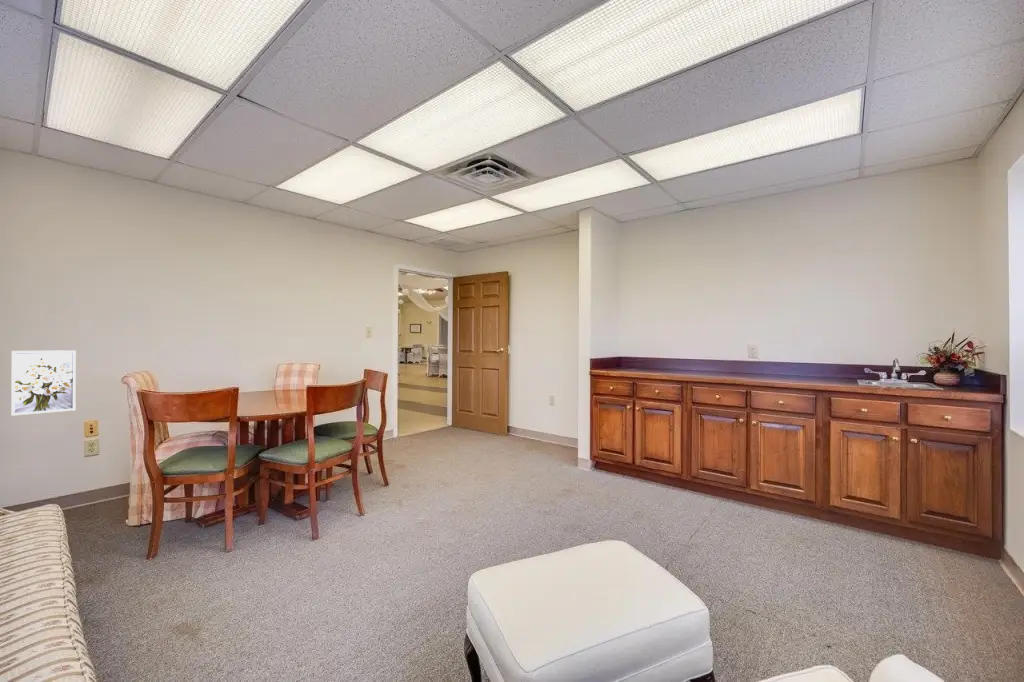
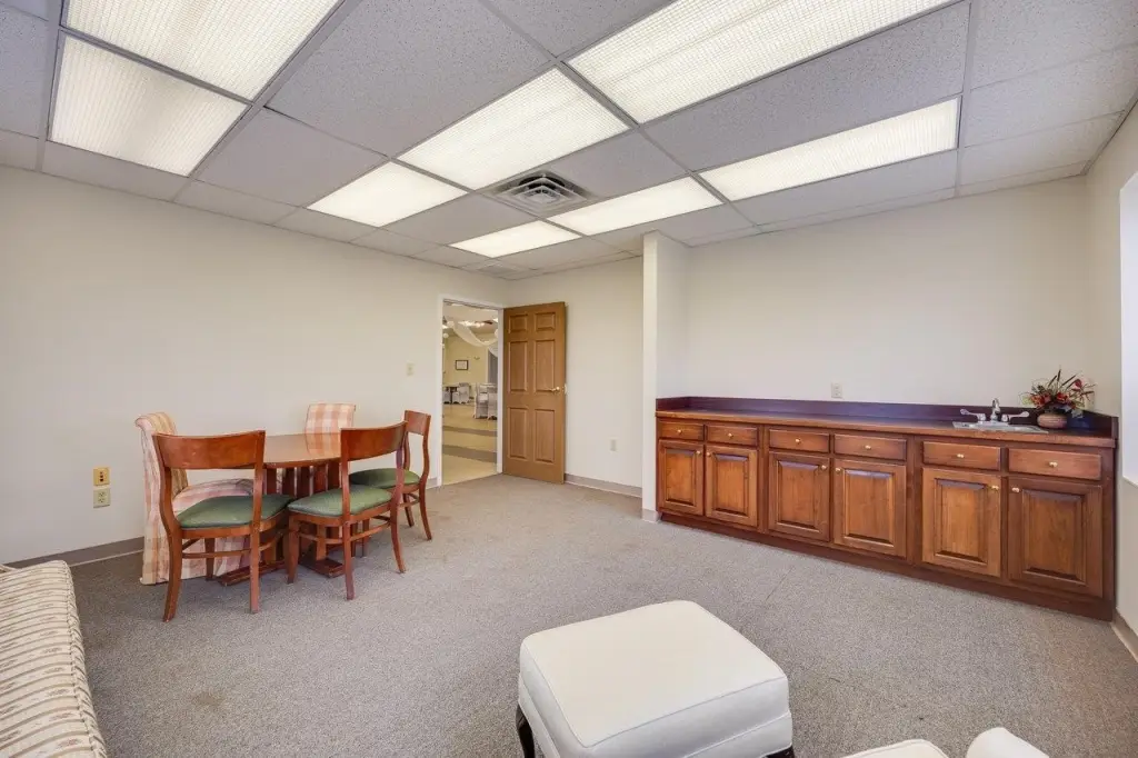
- wall art [10,349,77,417]
